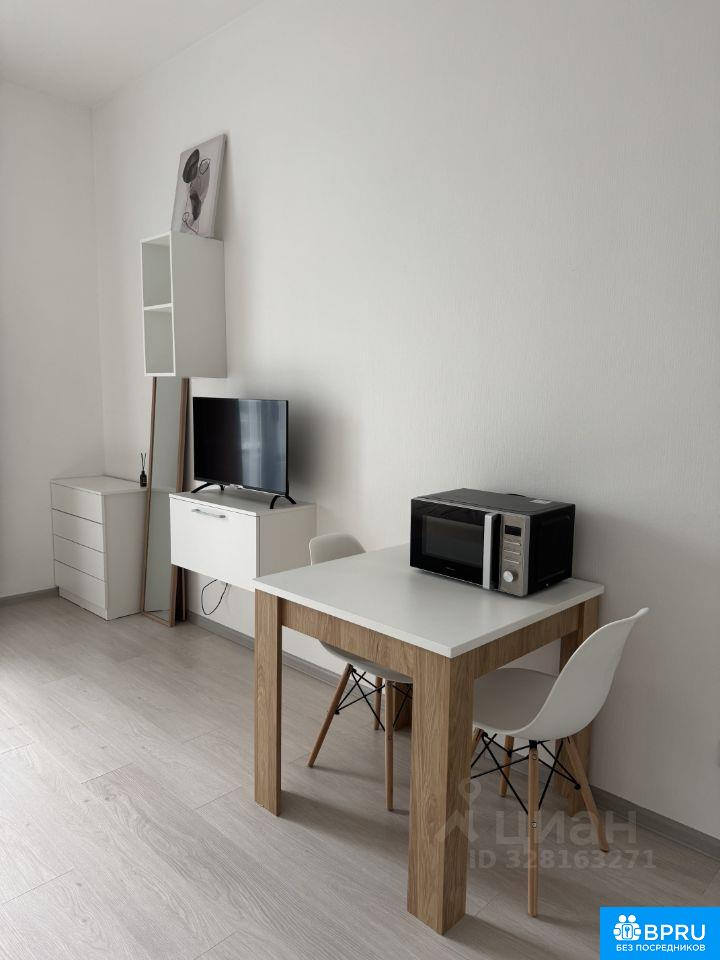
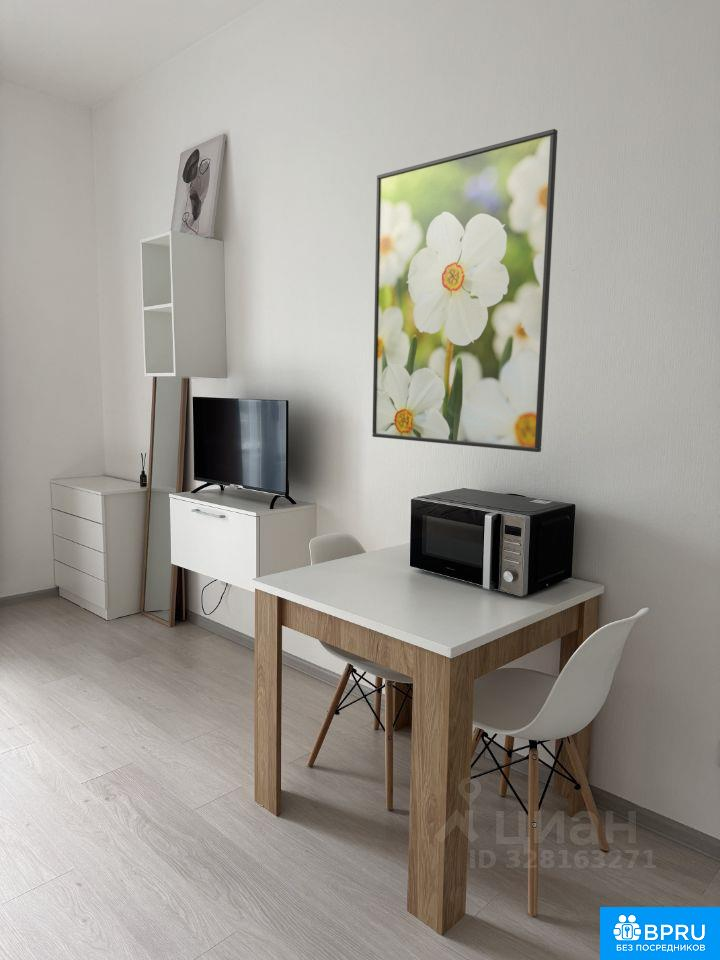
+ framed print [371,128,559,453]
